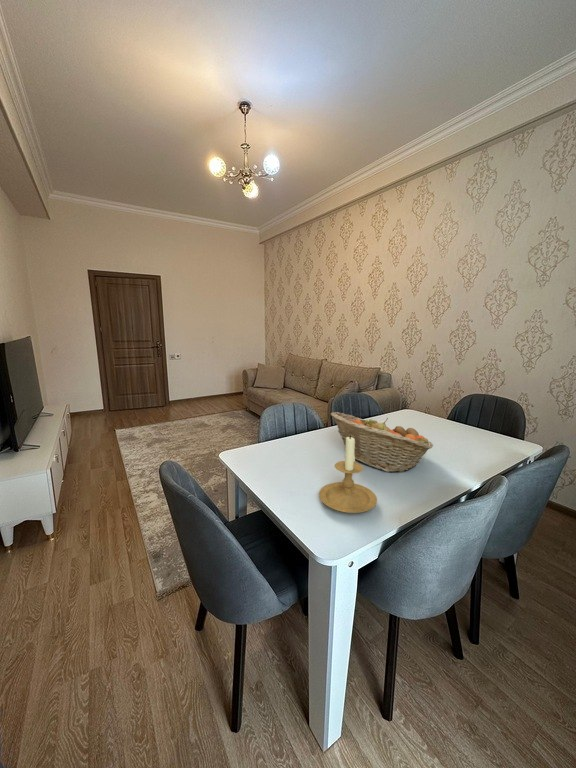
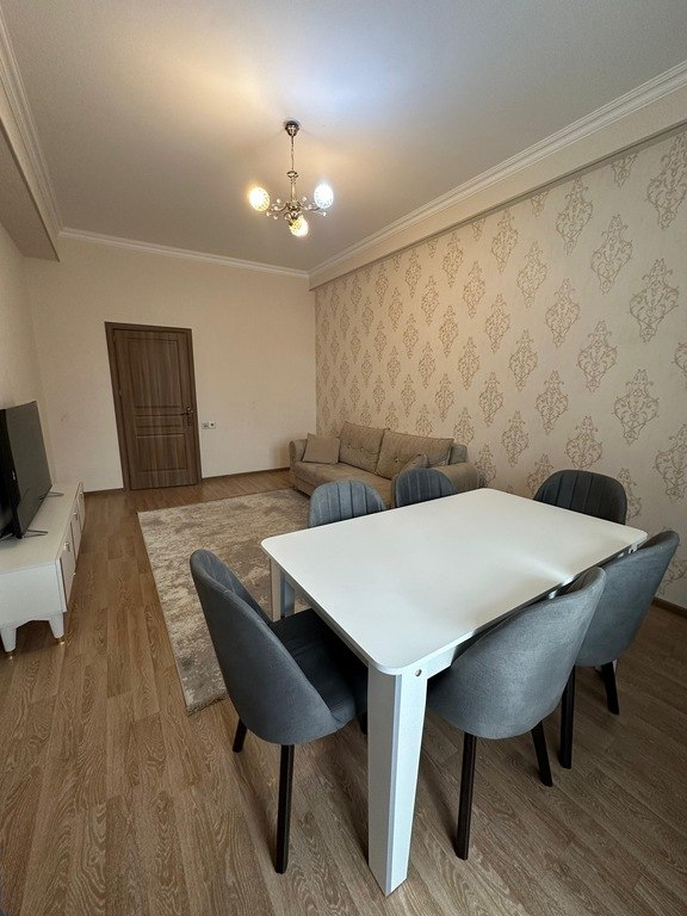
- fruit basket [330,411,434,473]
- candle holder [318,435,378,514]
